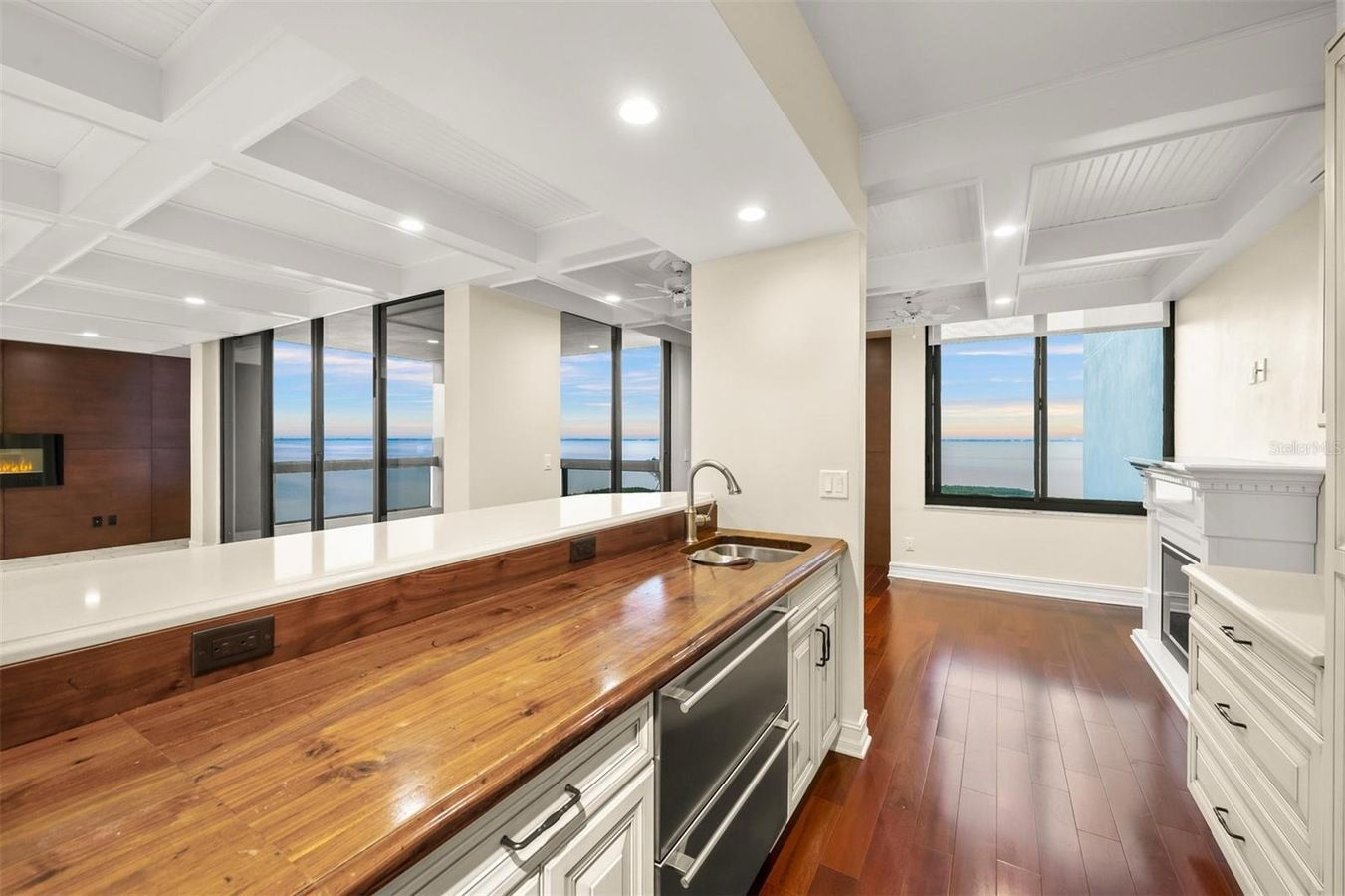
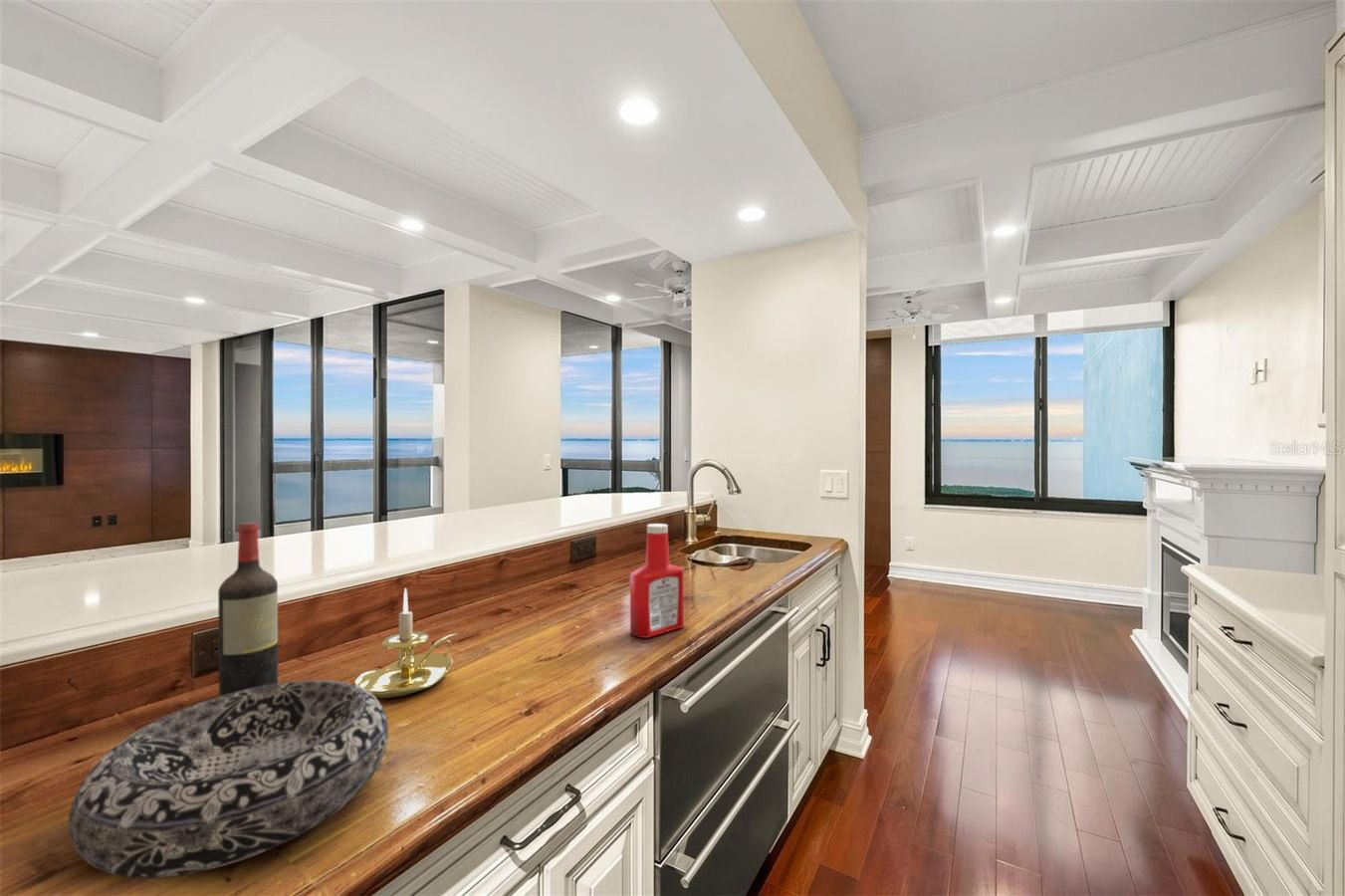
+ candle holder [354,587,459,699]
+ decorative bowl [68,679,389,879]
+ wine bottle [217,521,279,697]
+ soap bottle [629,523,685,639]
